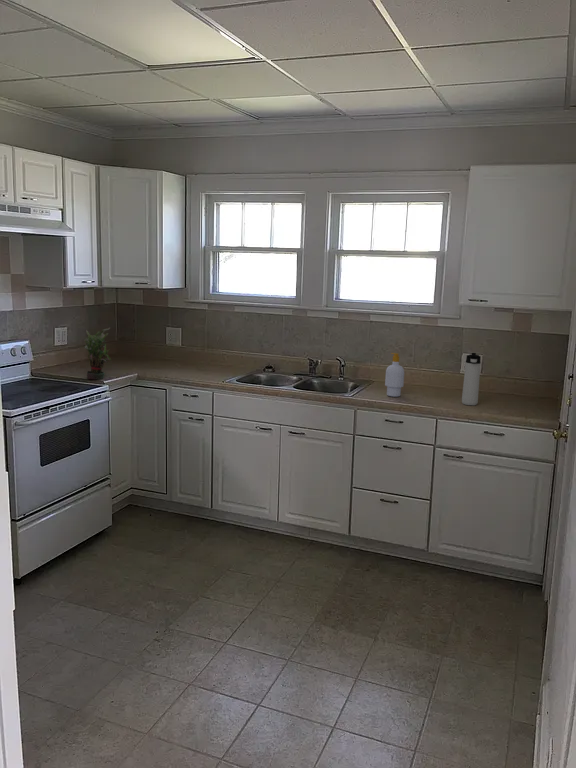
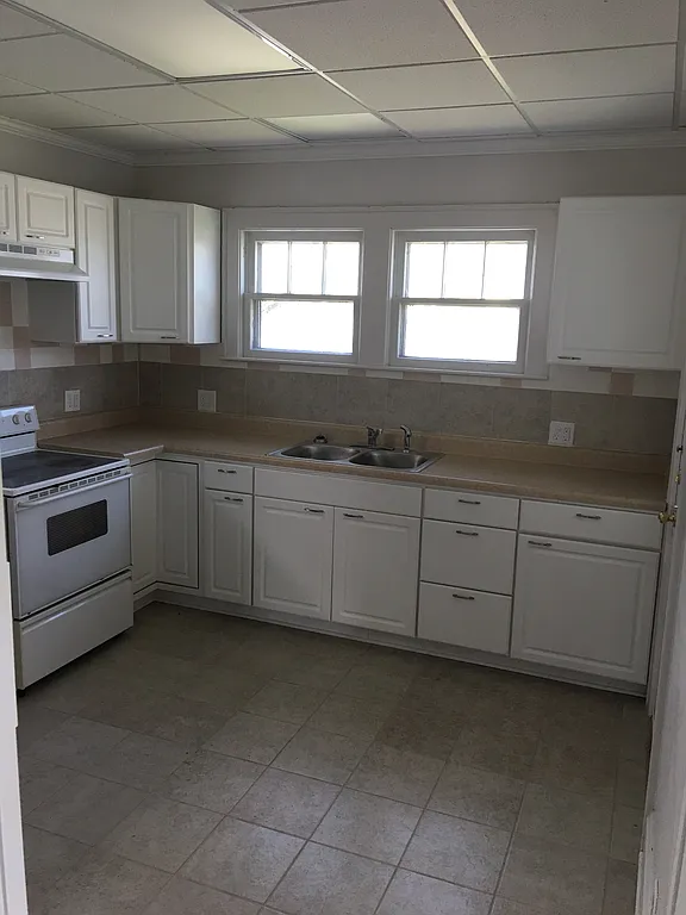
- potted plant [83,327,112,380]
- thermos bottle [461,352,482,406]
- soap bottle [384,352,405,398]
